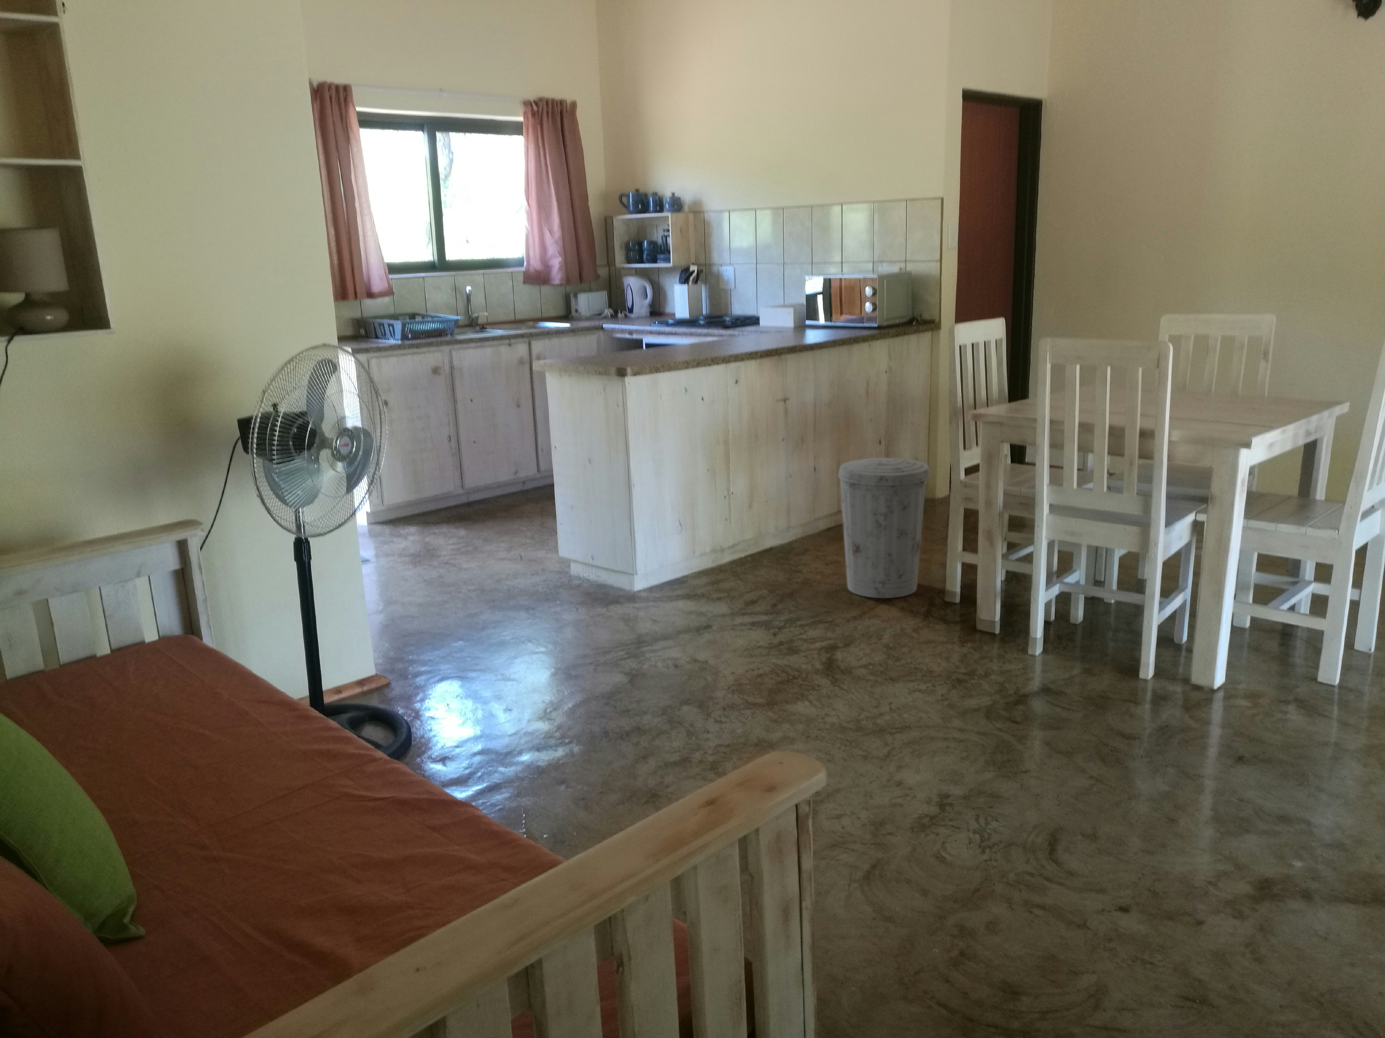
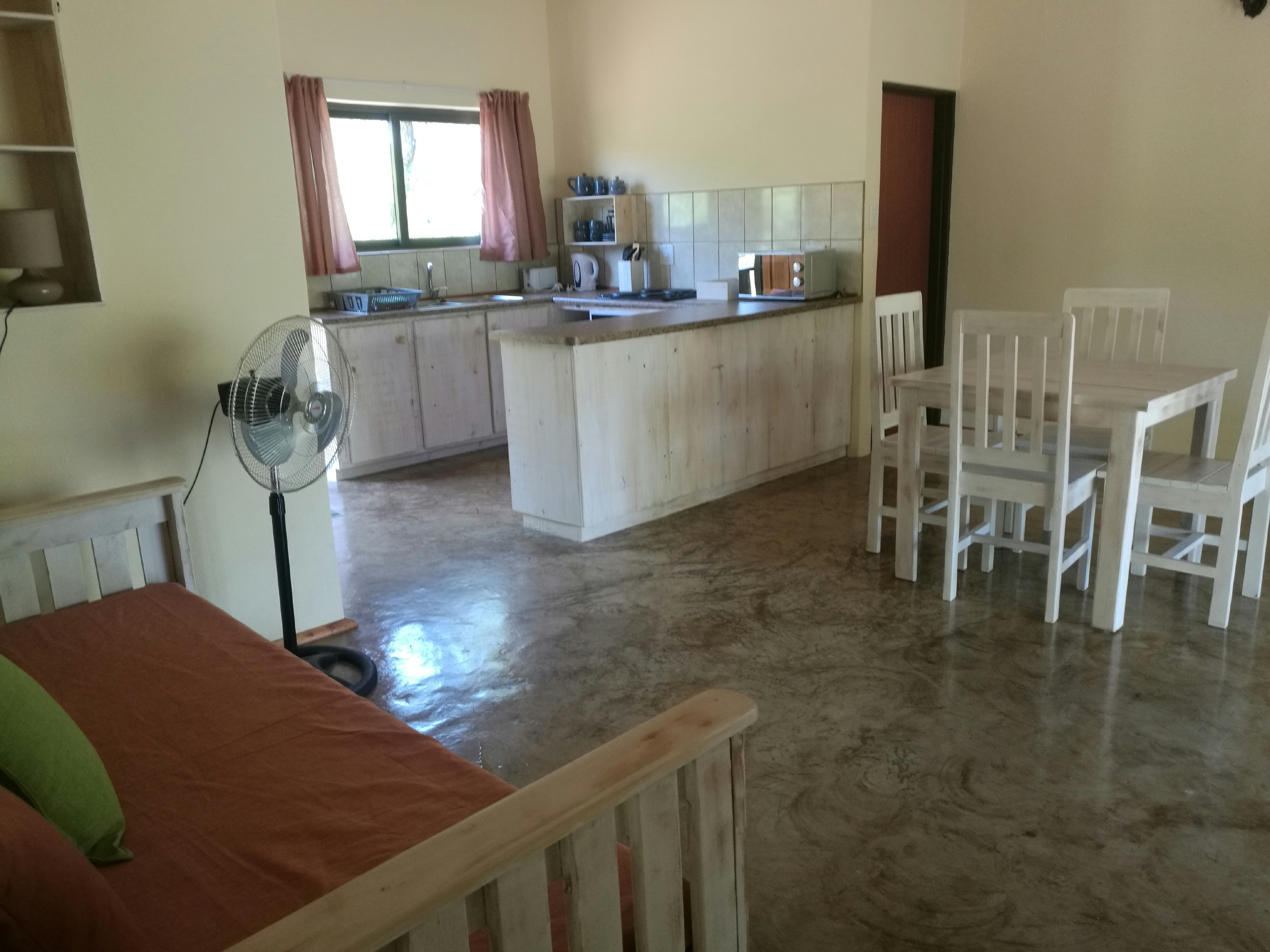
- trash can [838,457,930,599]
